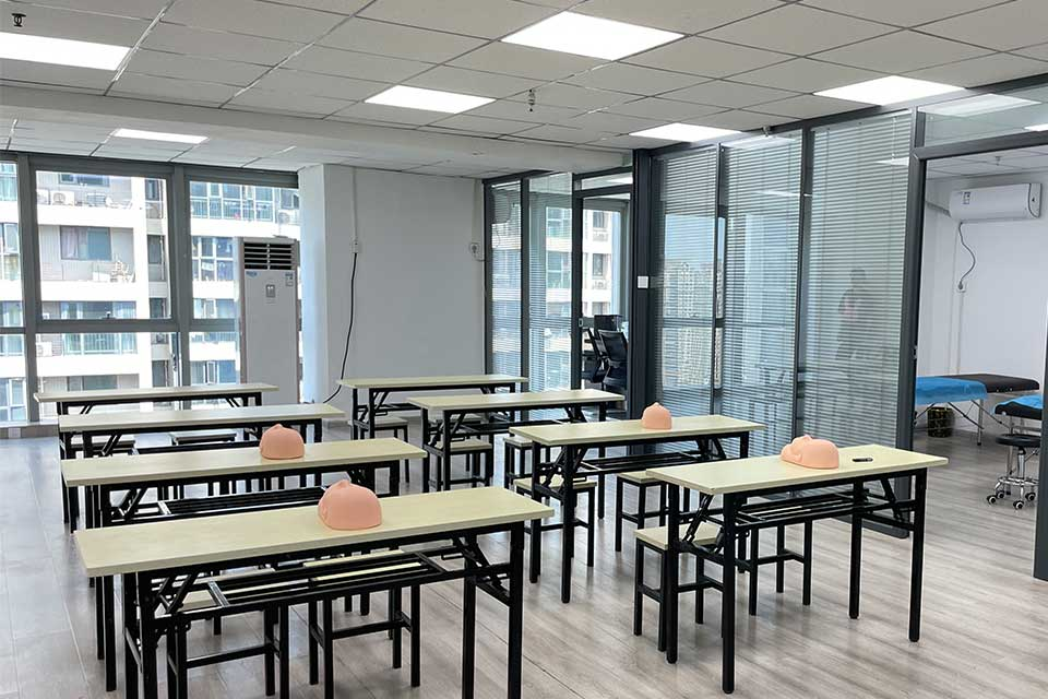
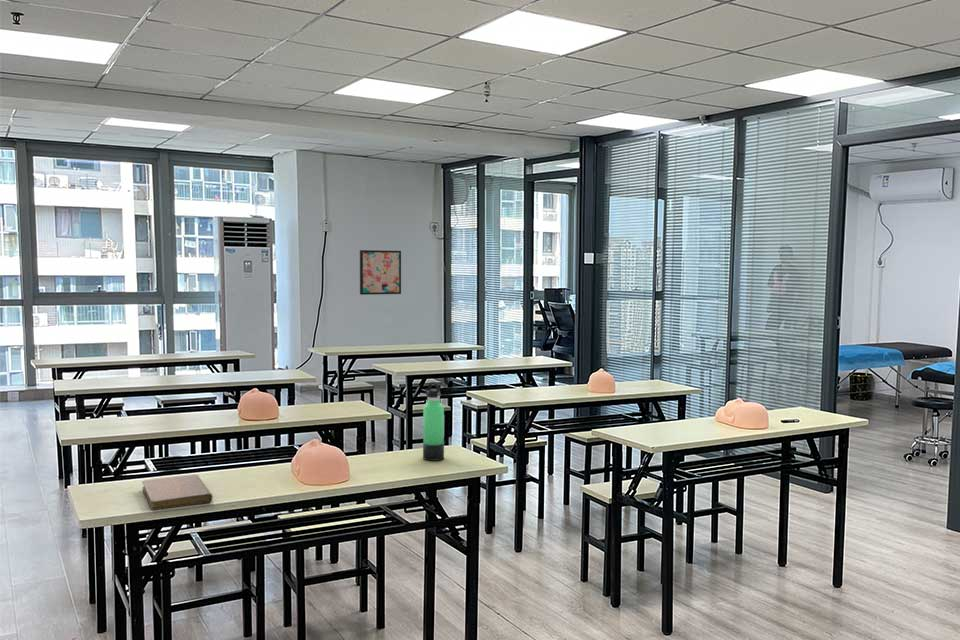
+ notebook [141,473,214,511]
+ thermos bottle [422,381,445,462]
+ wall art [359,249,402,296]
